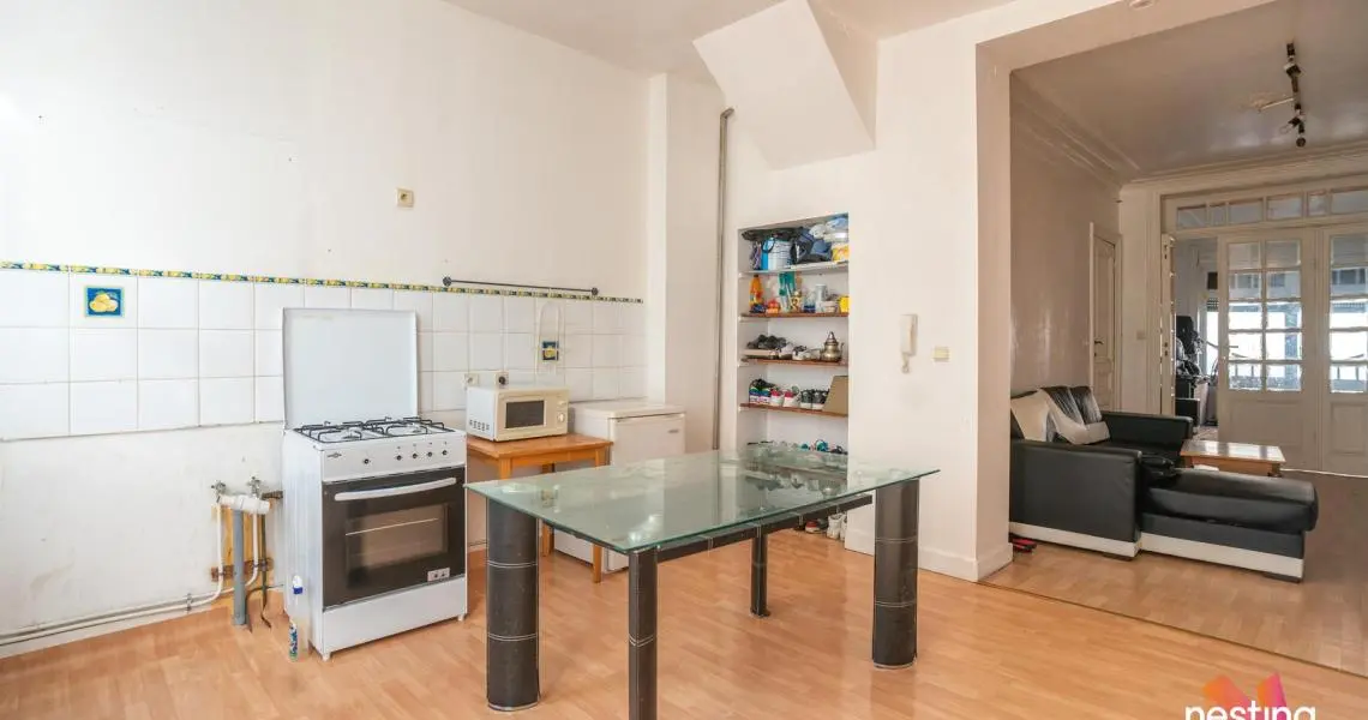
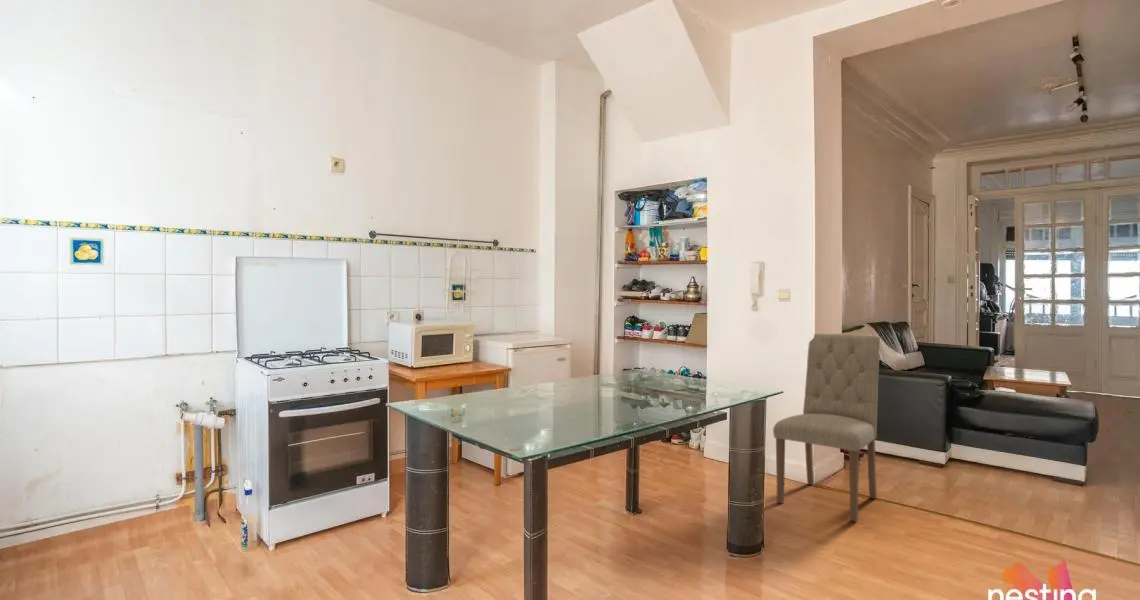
+ dining chair [772,333,881,522]
